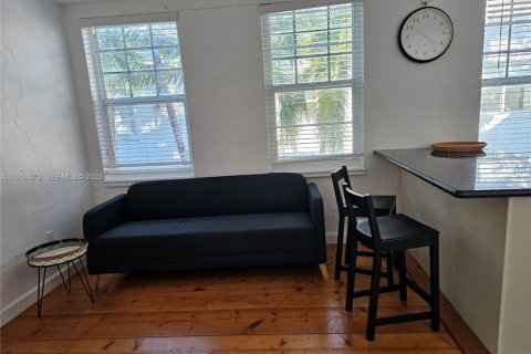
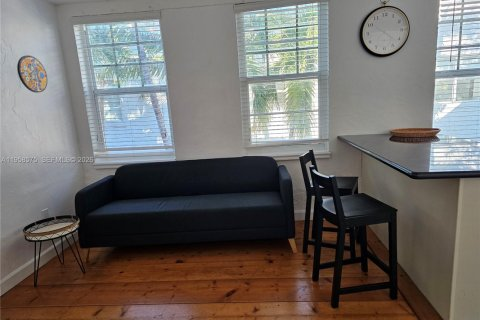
+ manhole cover [16,54,48,94]
